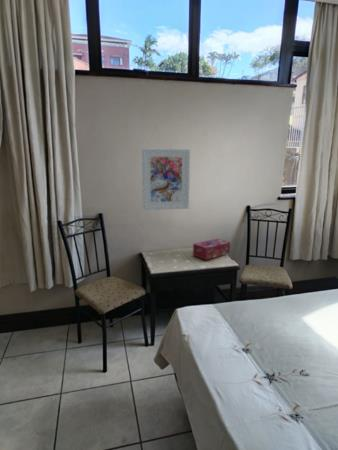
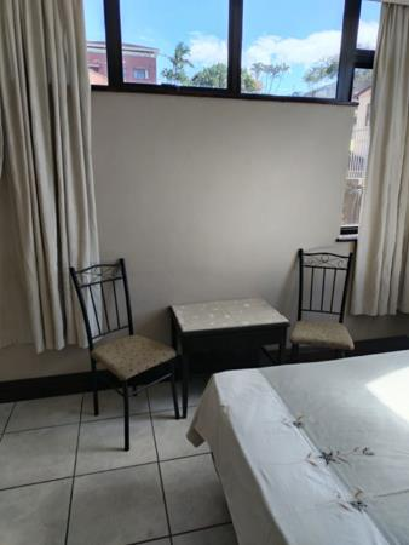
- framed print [141,147,191,211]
- tissue box [192,238,231,261]
